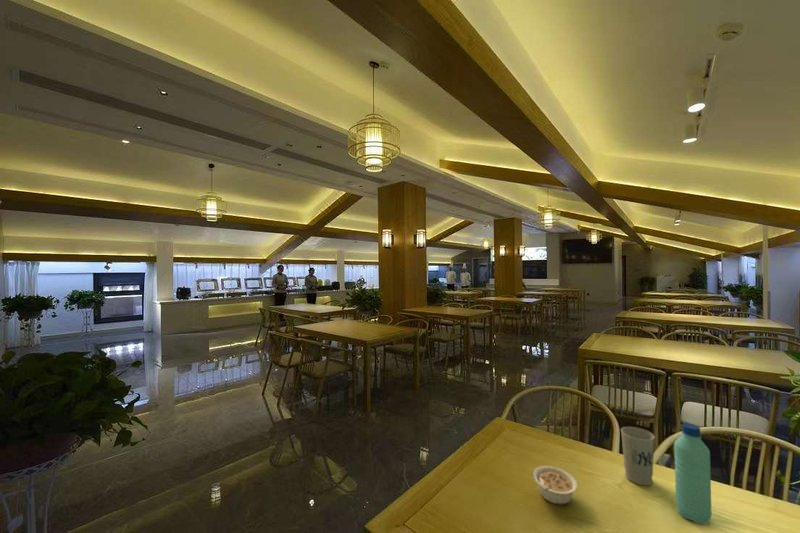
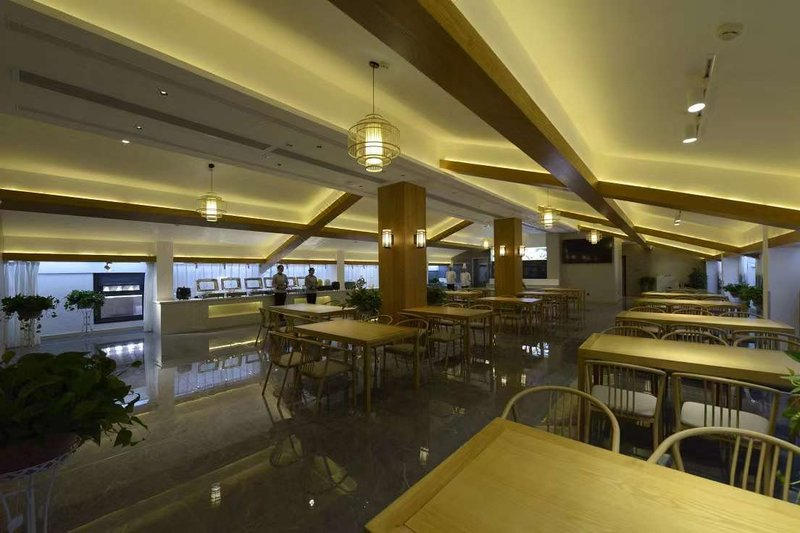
- water bottle [673,422,713,526]
- cup [620,426,656,486]
- legume [532,465,578,506]
